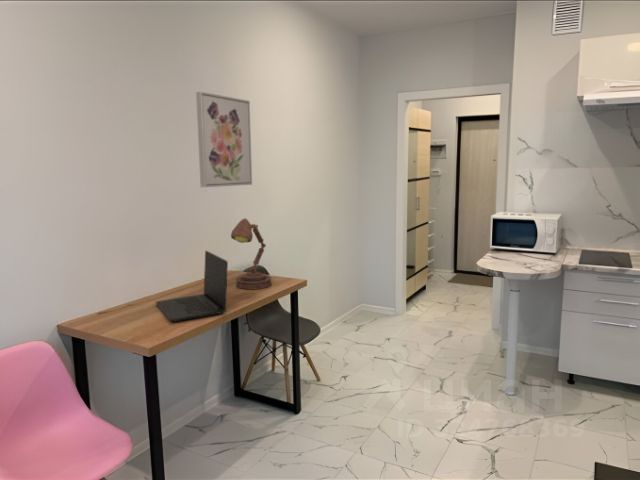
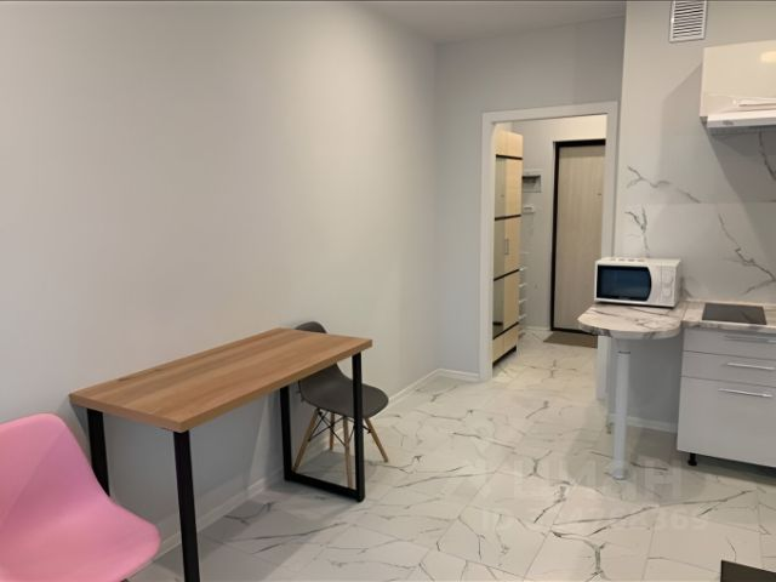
- wall art [195,91,253,188]
- laptop [155,250,229,322]
- desk lamp [230,218,273,290]
